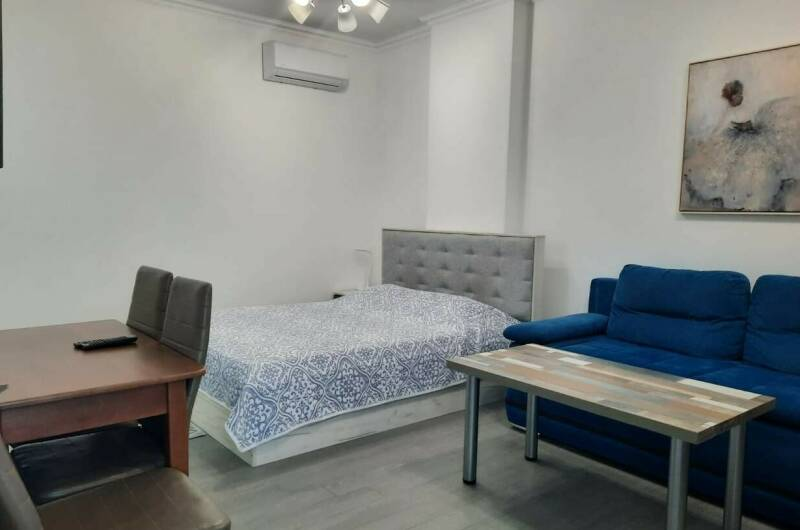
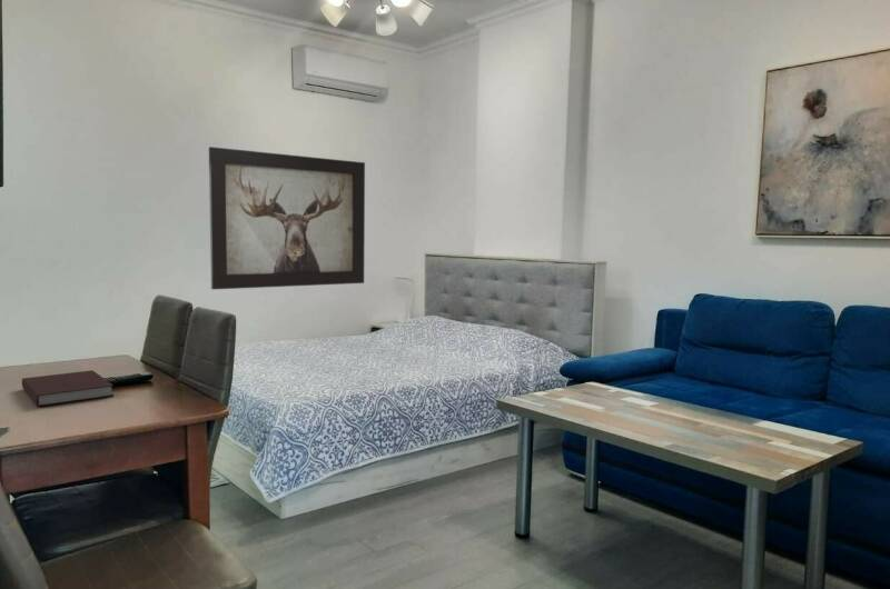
+ notebook [21,369,115,408]
+ wall art [208,146,366,290]
